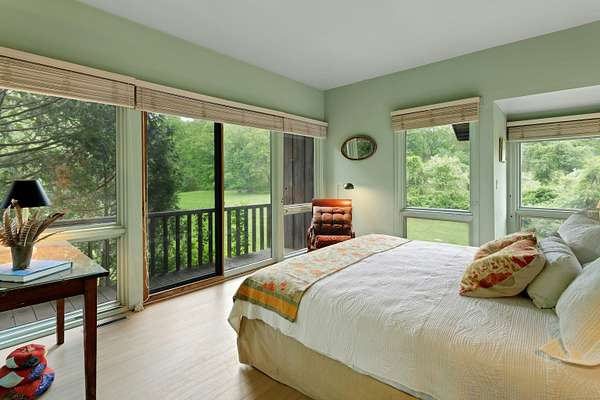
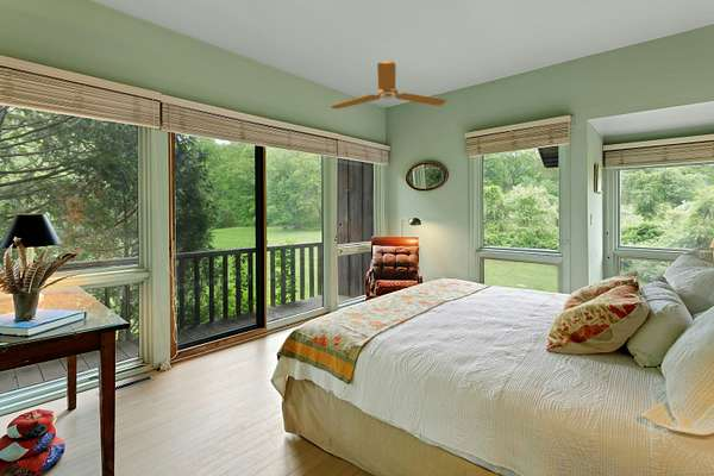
+ ceiling fan [330,60,447,109]
